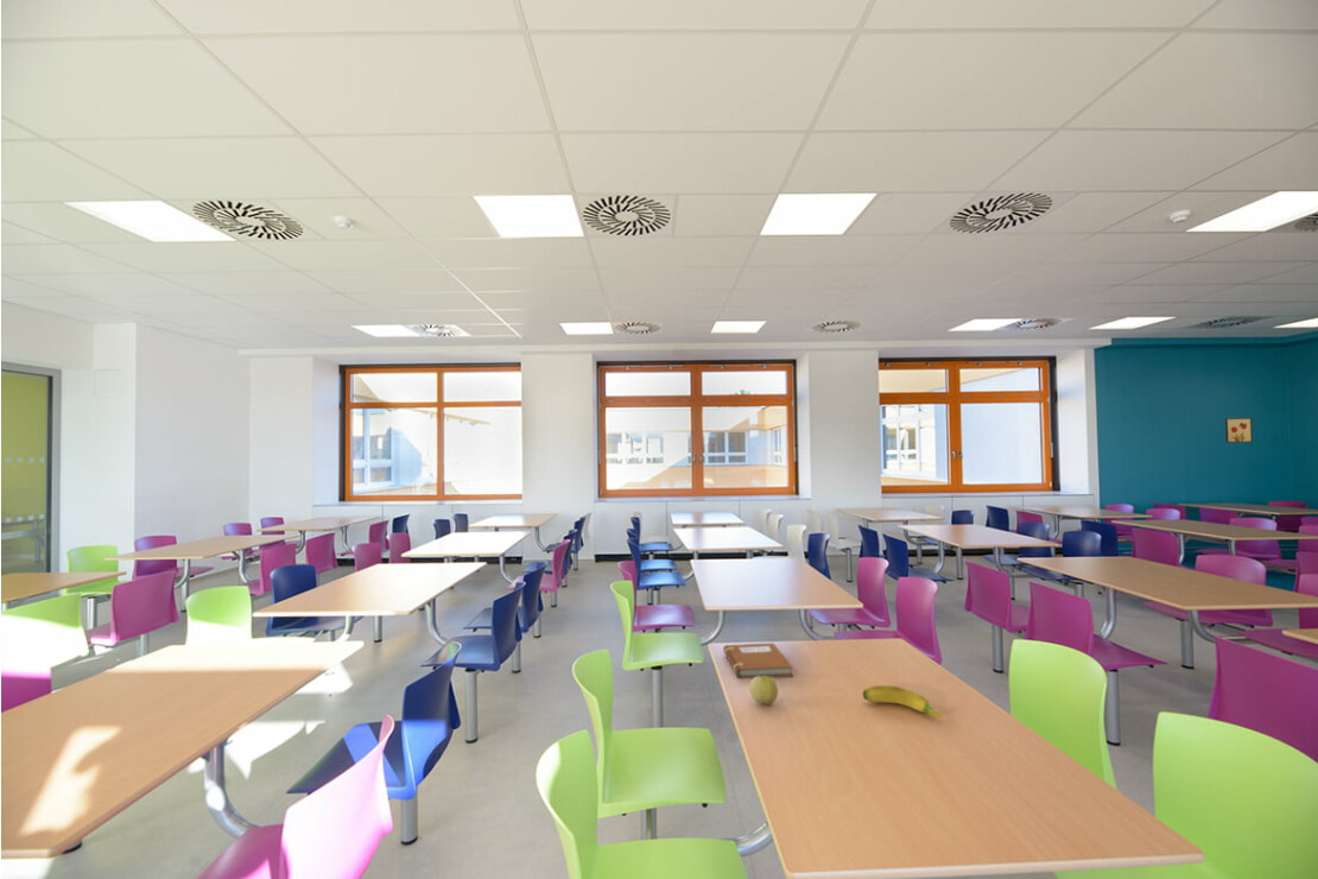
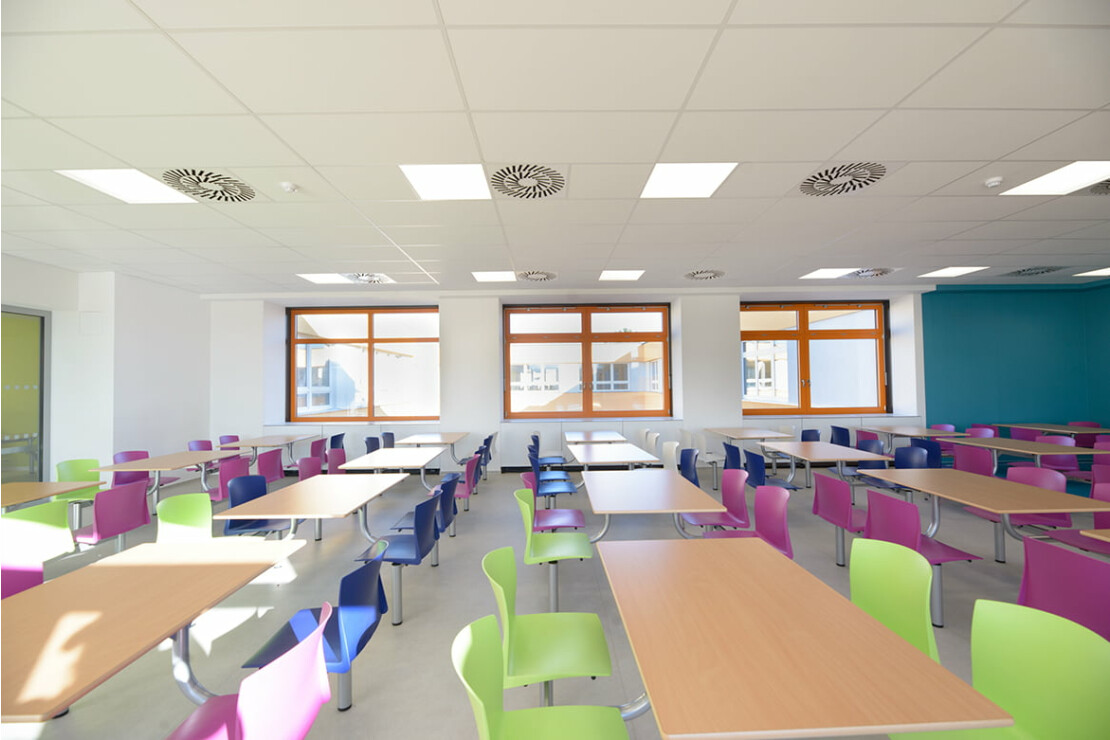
- apple [748,676,779,706]
- wall art [1224,417,1254,444]
- notebook [722,641,794,679]
- banana [862,684,944,717]
